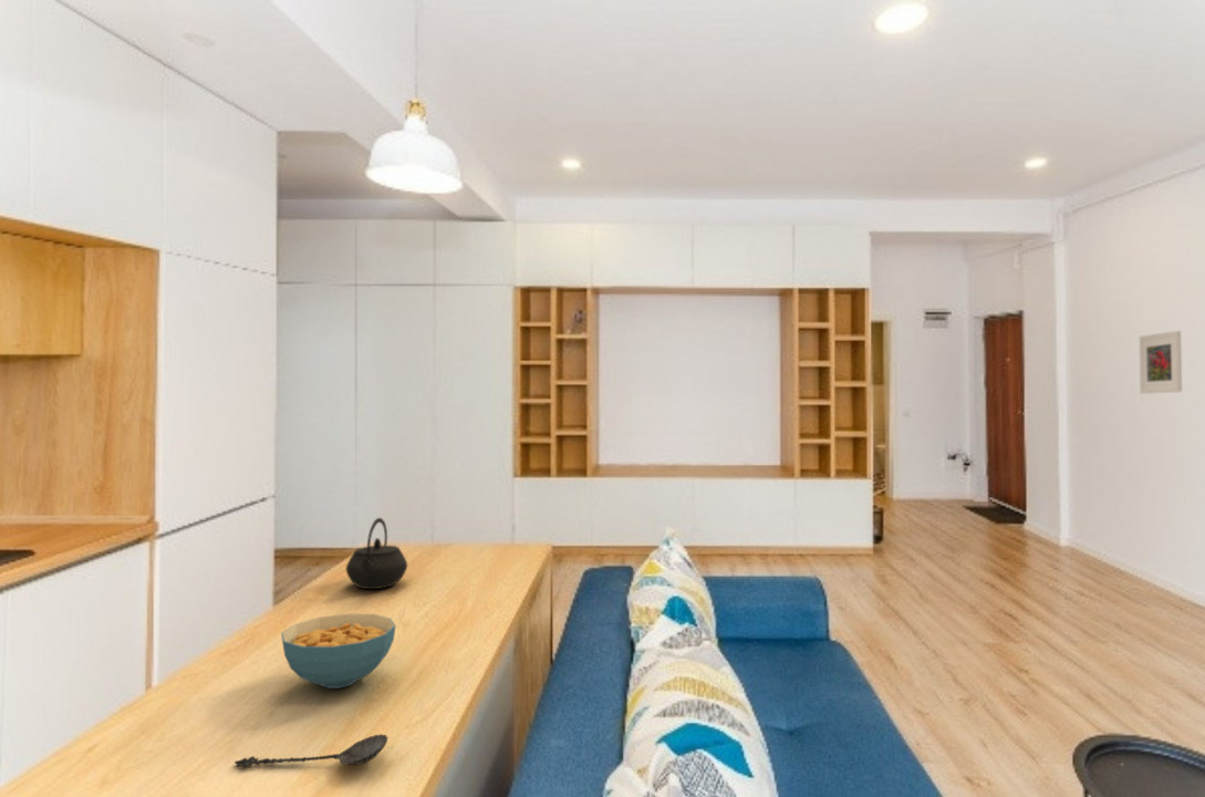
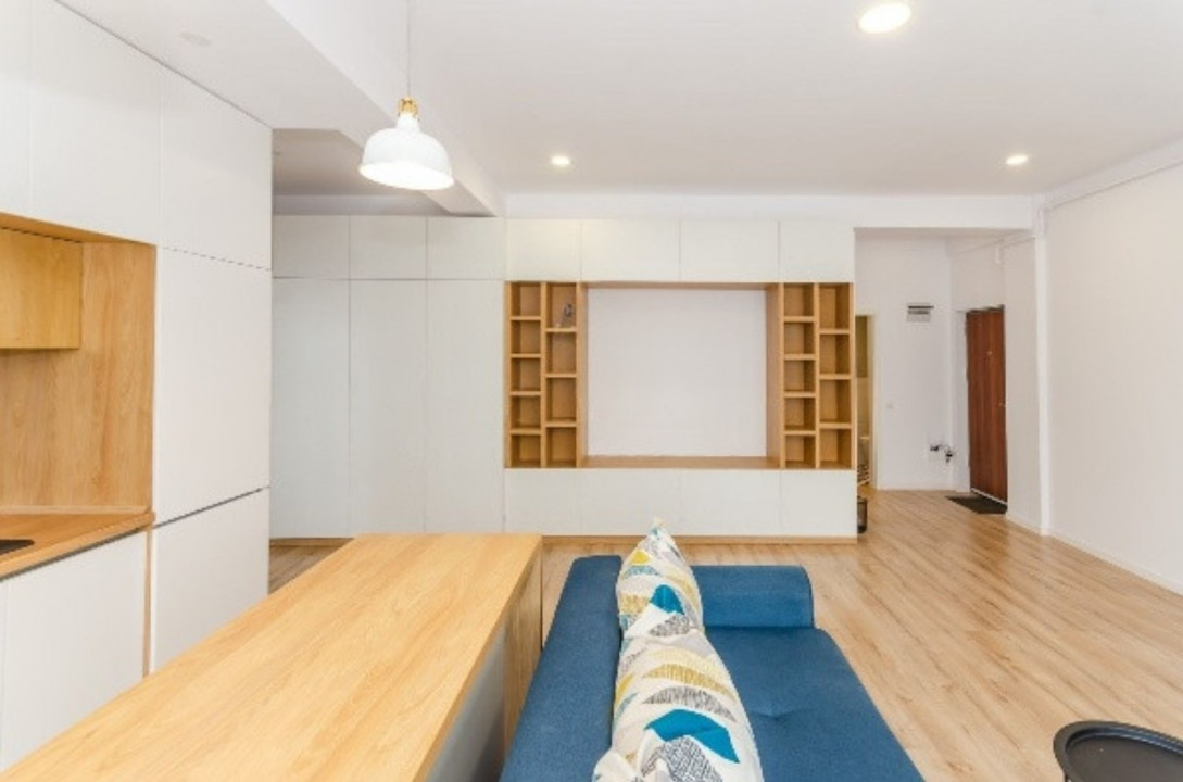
- cereal bowl [280,613,397,690]
- spoon [233,733,389,769]
- kettle [345,517,408,590]
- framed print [1139,330,1183,395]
